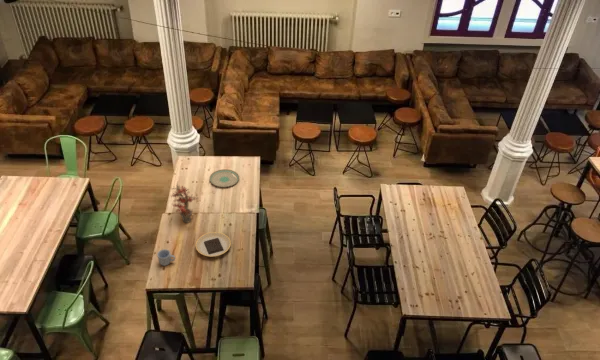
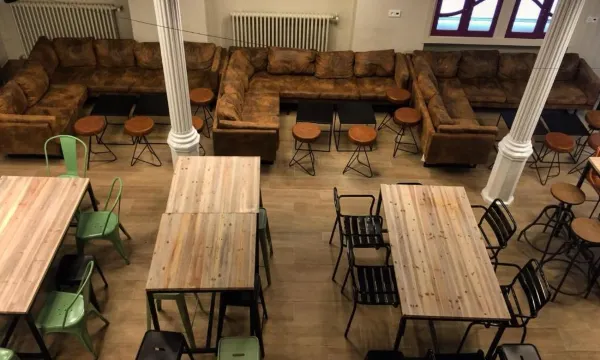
- plate [195,231,232,258]
- potted plant [170,181,198,224]
- plate [209,168,240,188]
- mug [156,248,176,267]
